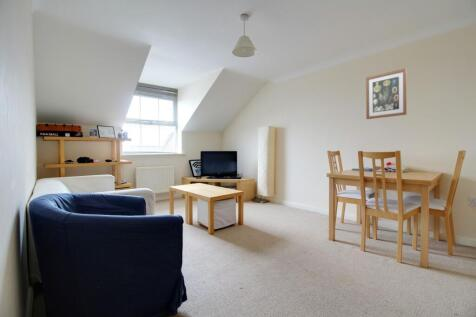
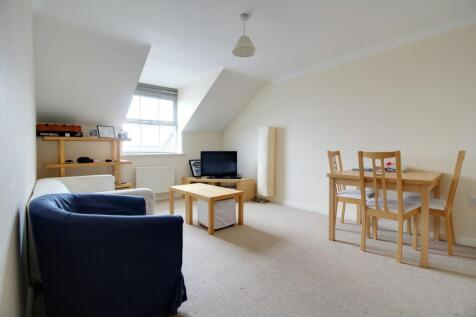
- wall art [365,67,408,120]
